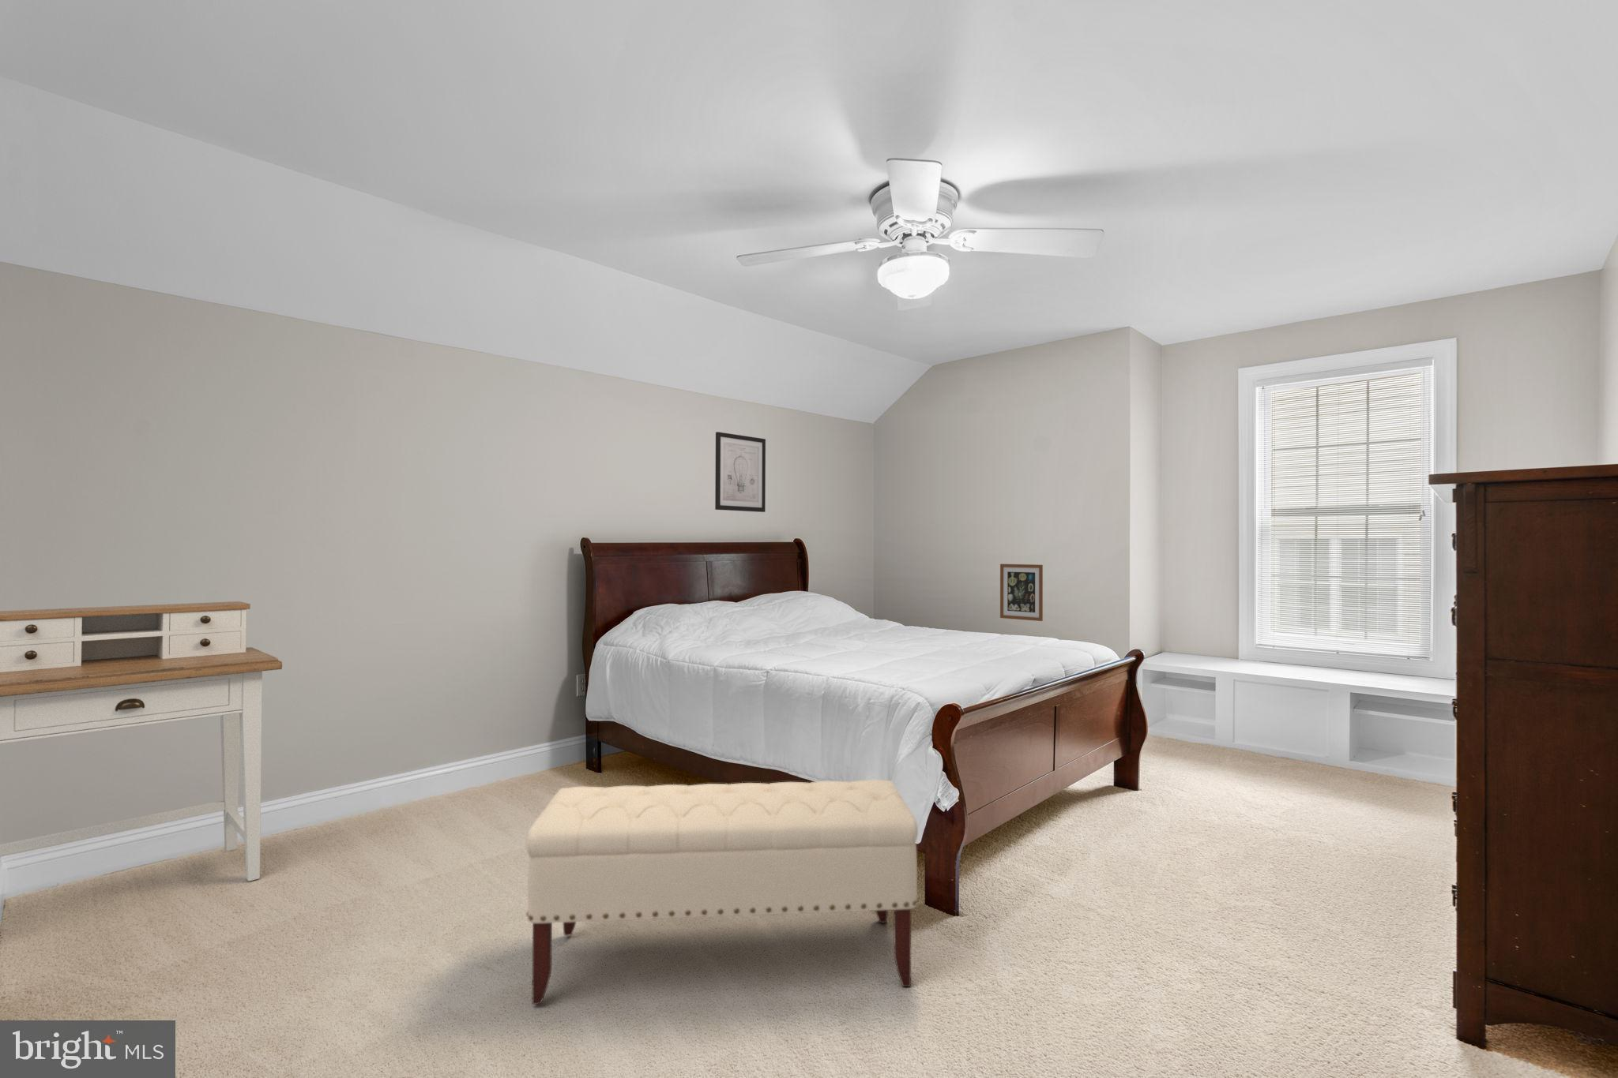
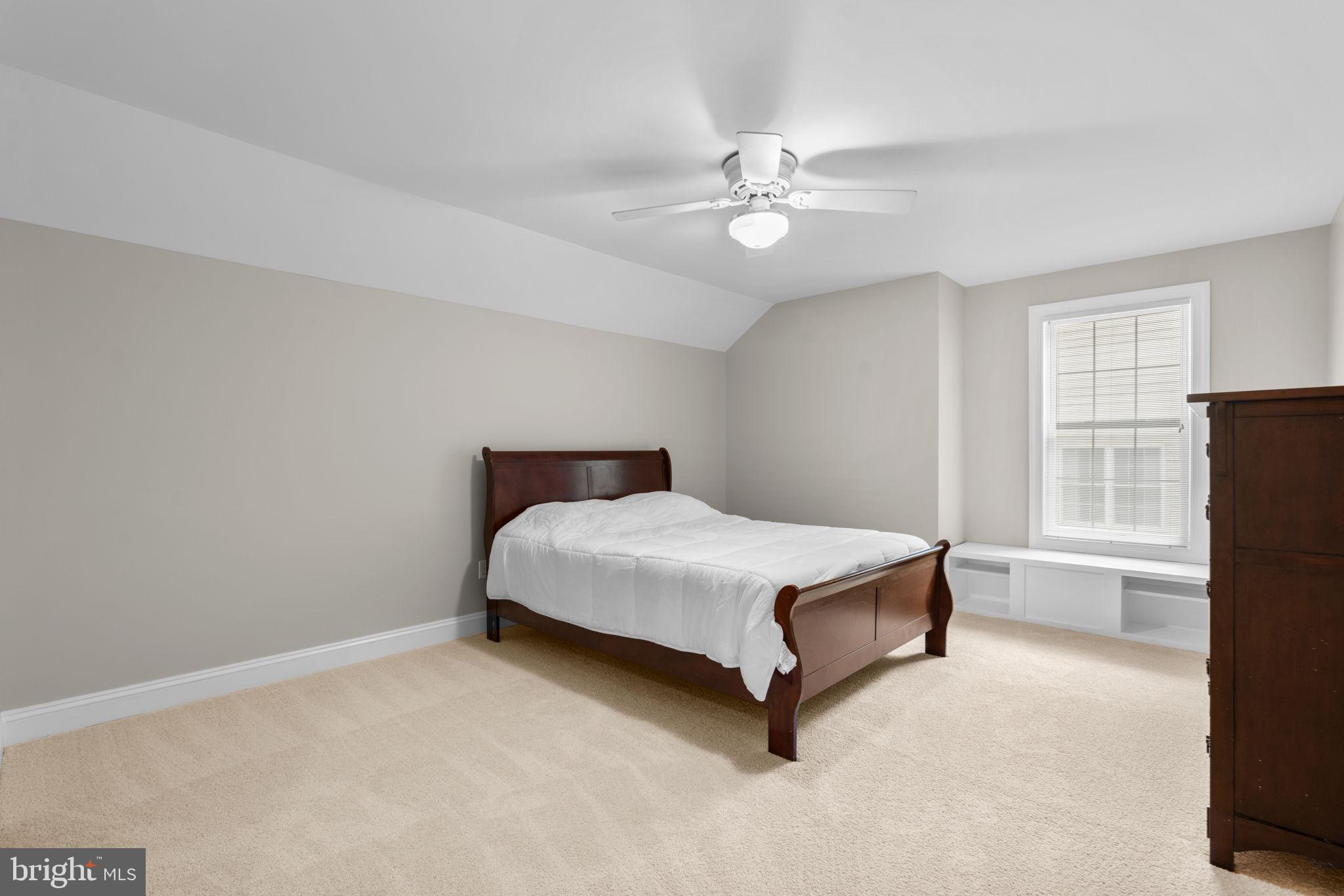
- wall art [999,563,1044,622]
- wall art [714,431,767,513]
- bench [525,778,920,1006]
- desk [0,600,283,882]
